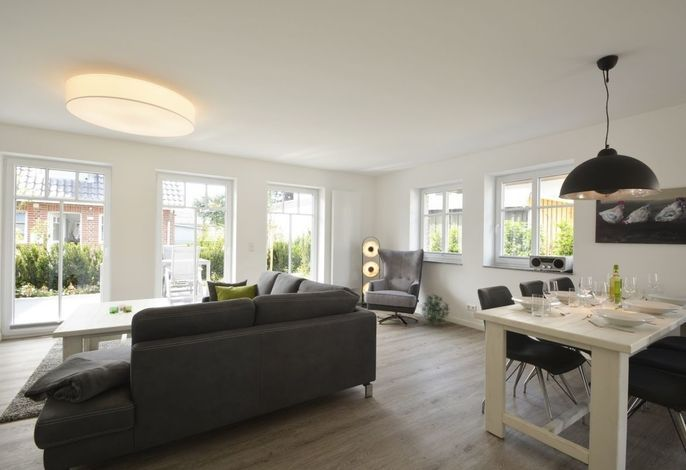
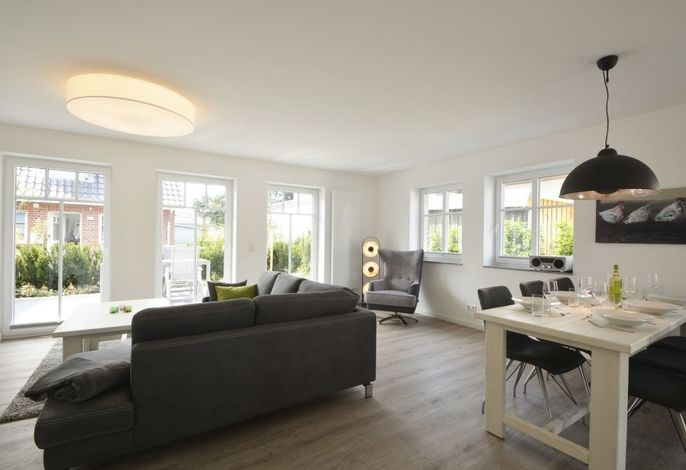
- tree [418,292,450,326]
